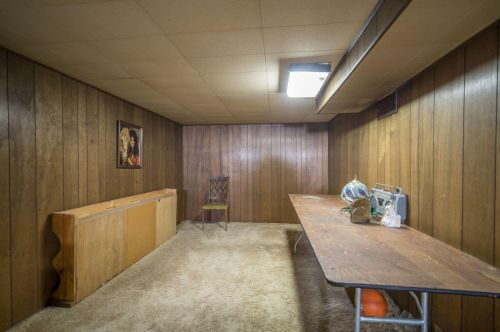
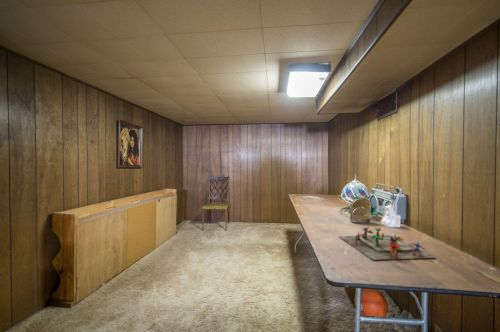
+ board game [338,226,436,261]
